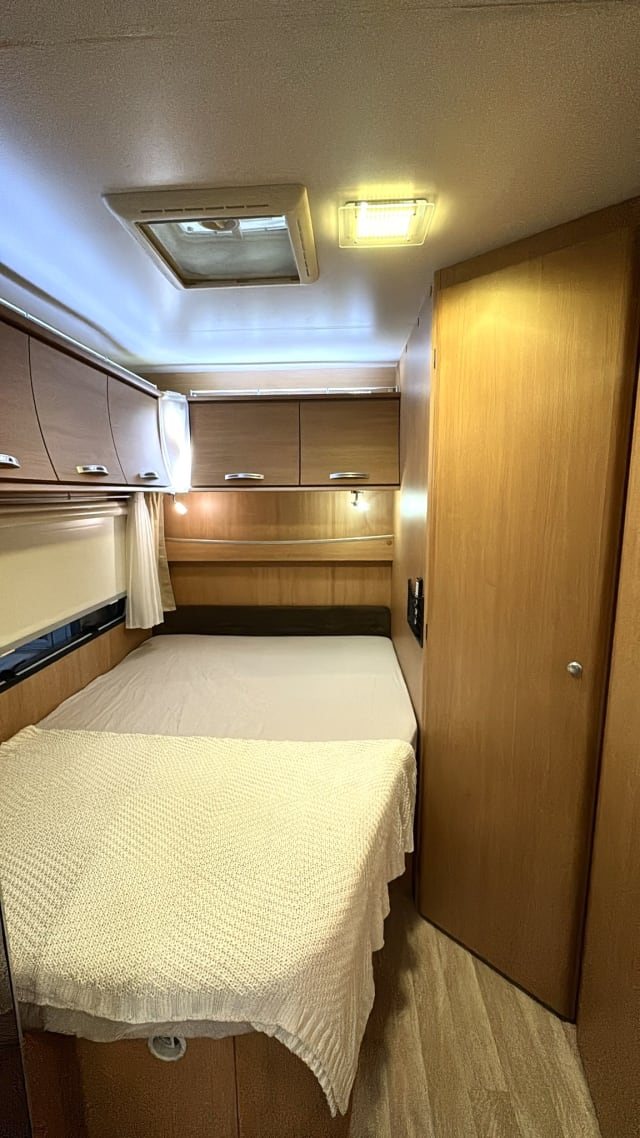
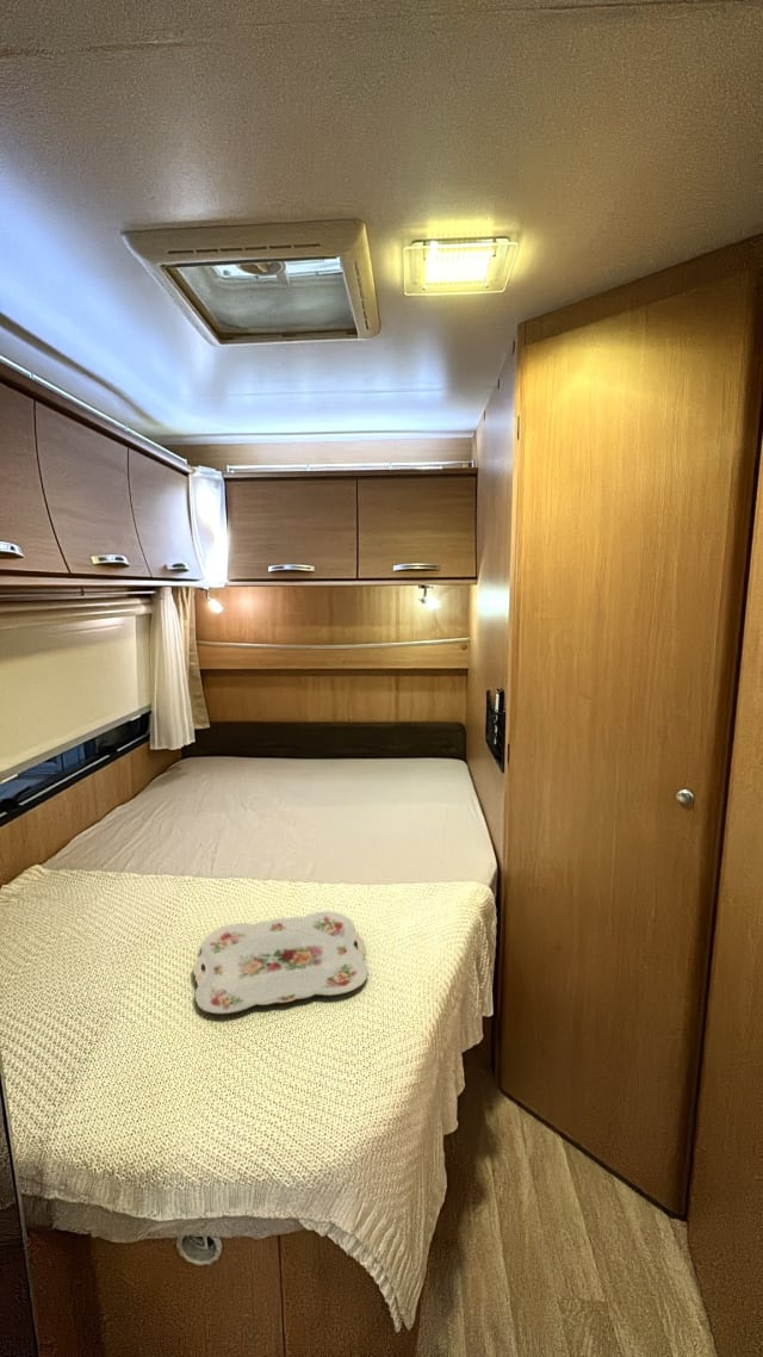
+ serving tray [192,910,370,1015]
